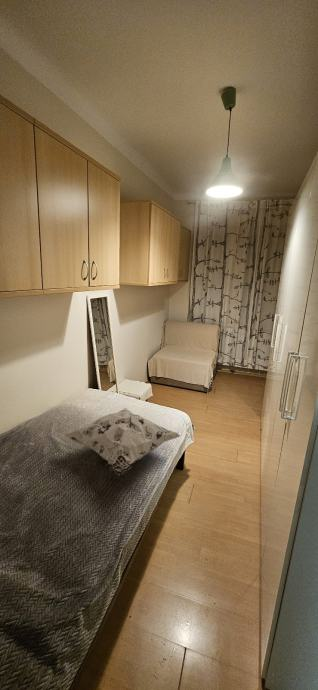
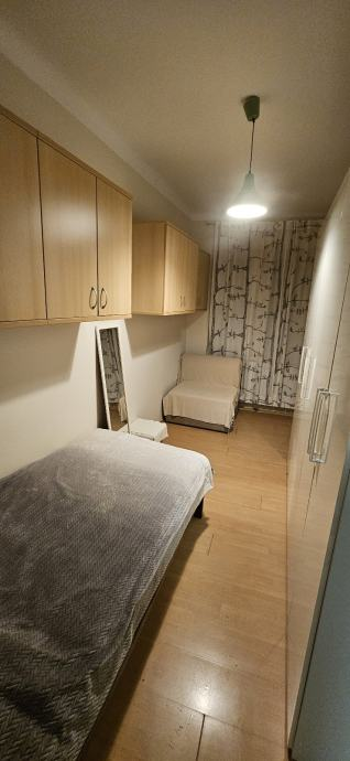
- decorative pillow [62,407,181,476]
